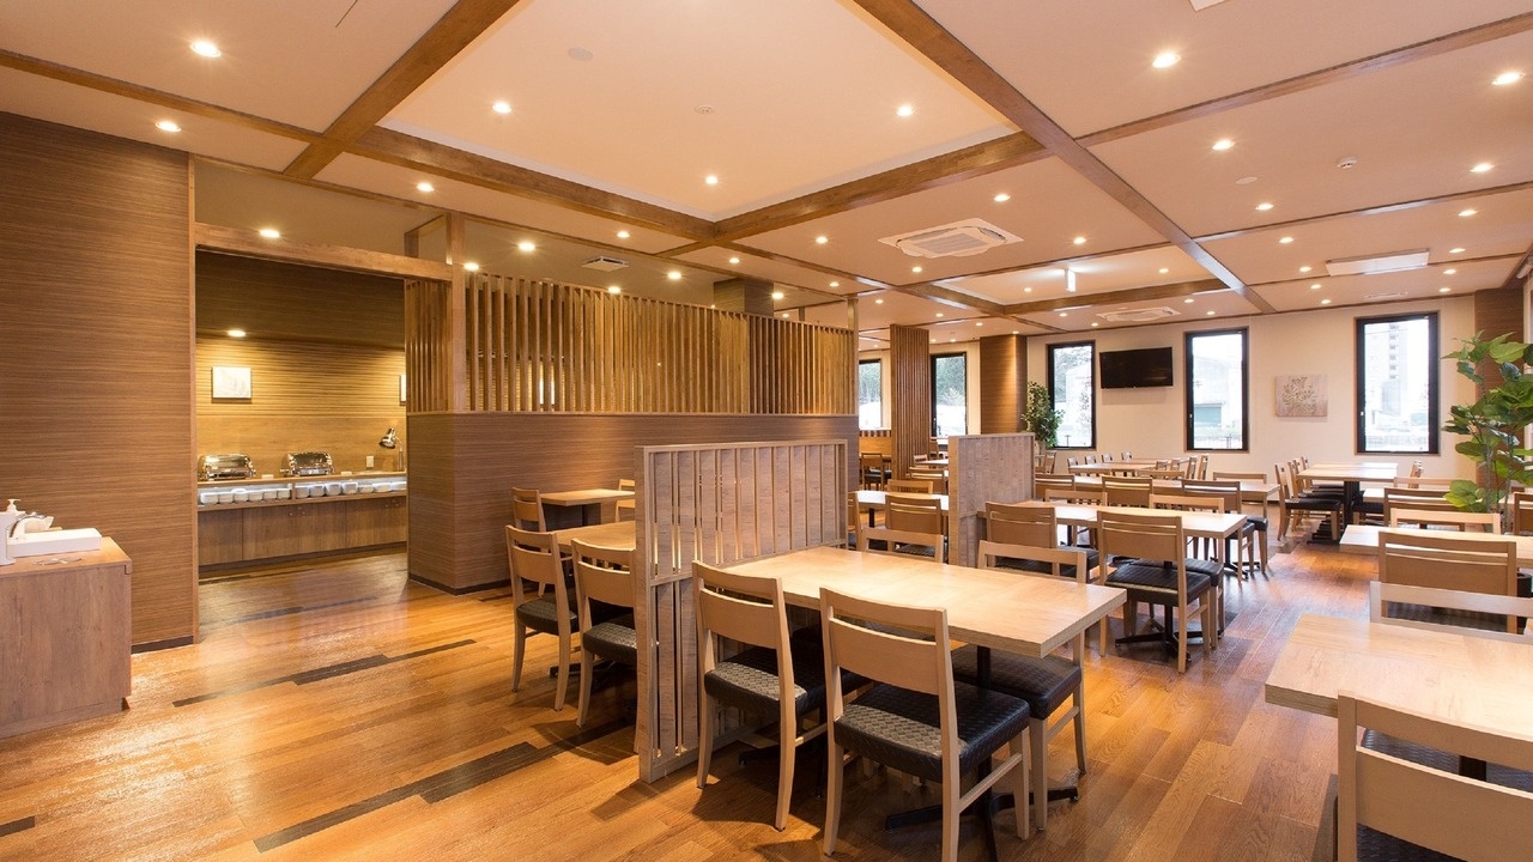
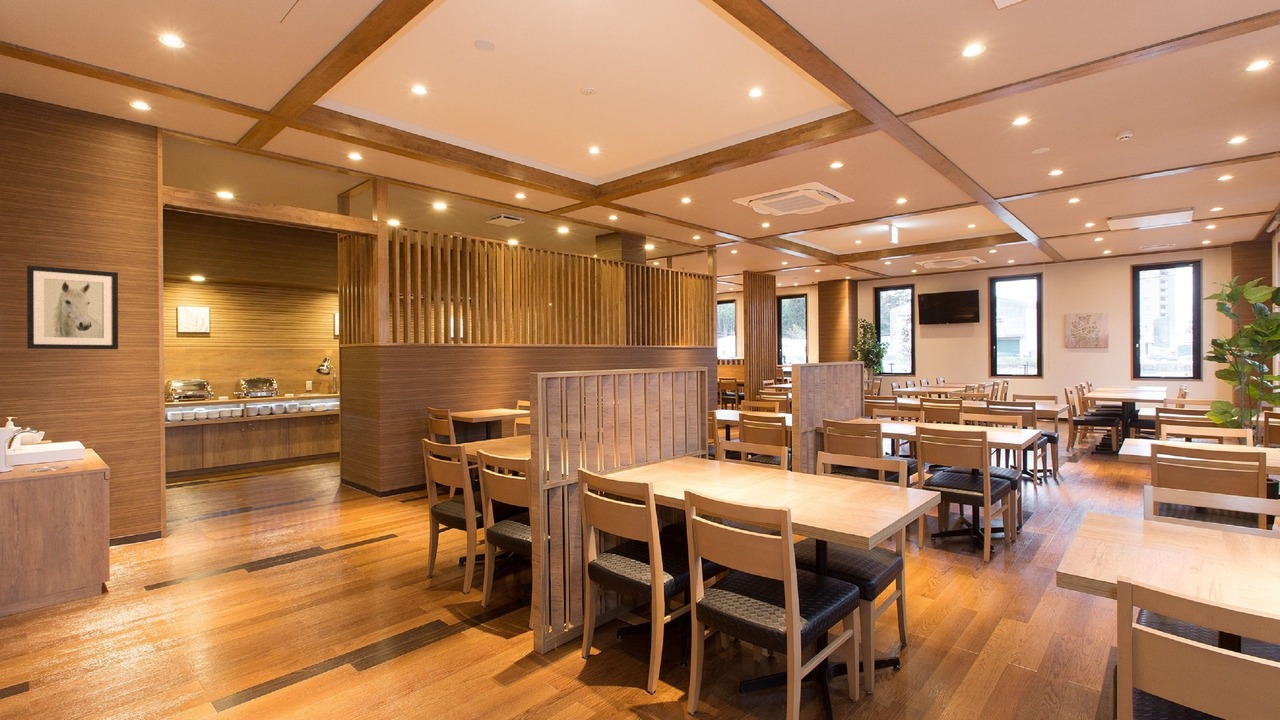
+ wall art [26,264,119,350]
